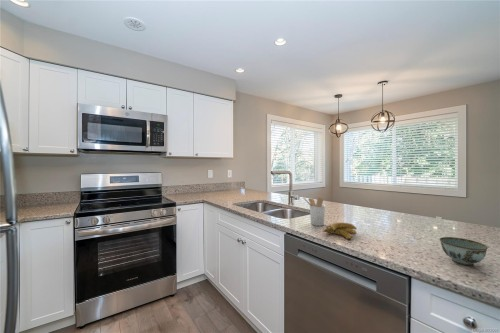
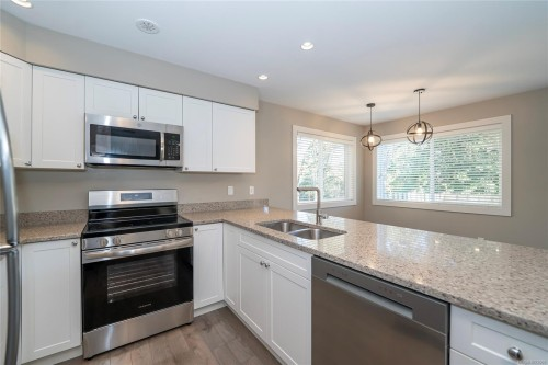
- bowl [439,236,489,267]
- utensil holder [302,196,326,227]
- banana [322,222,358,241]
